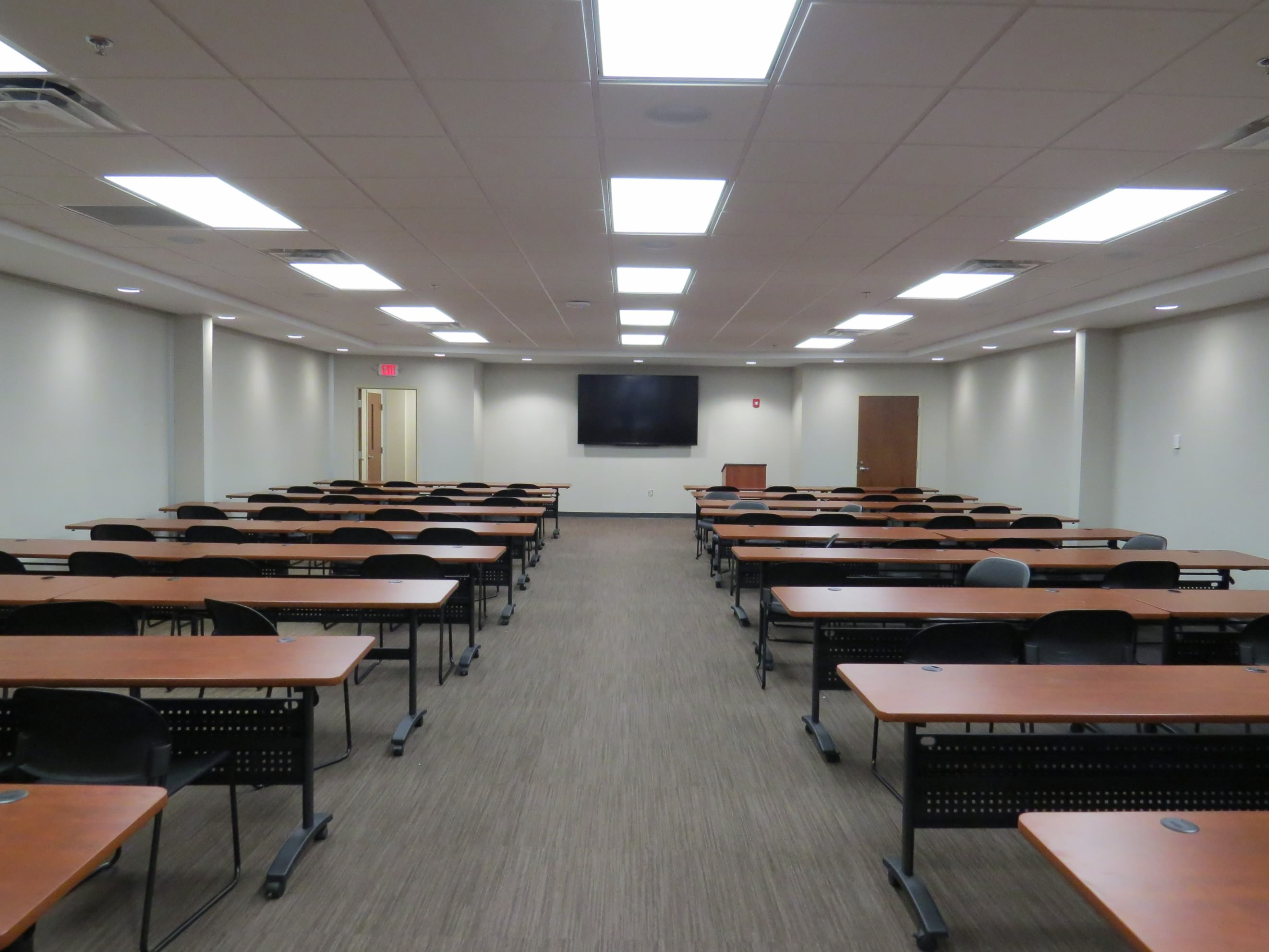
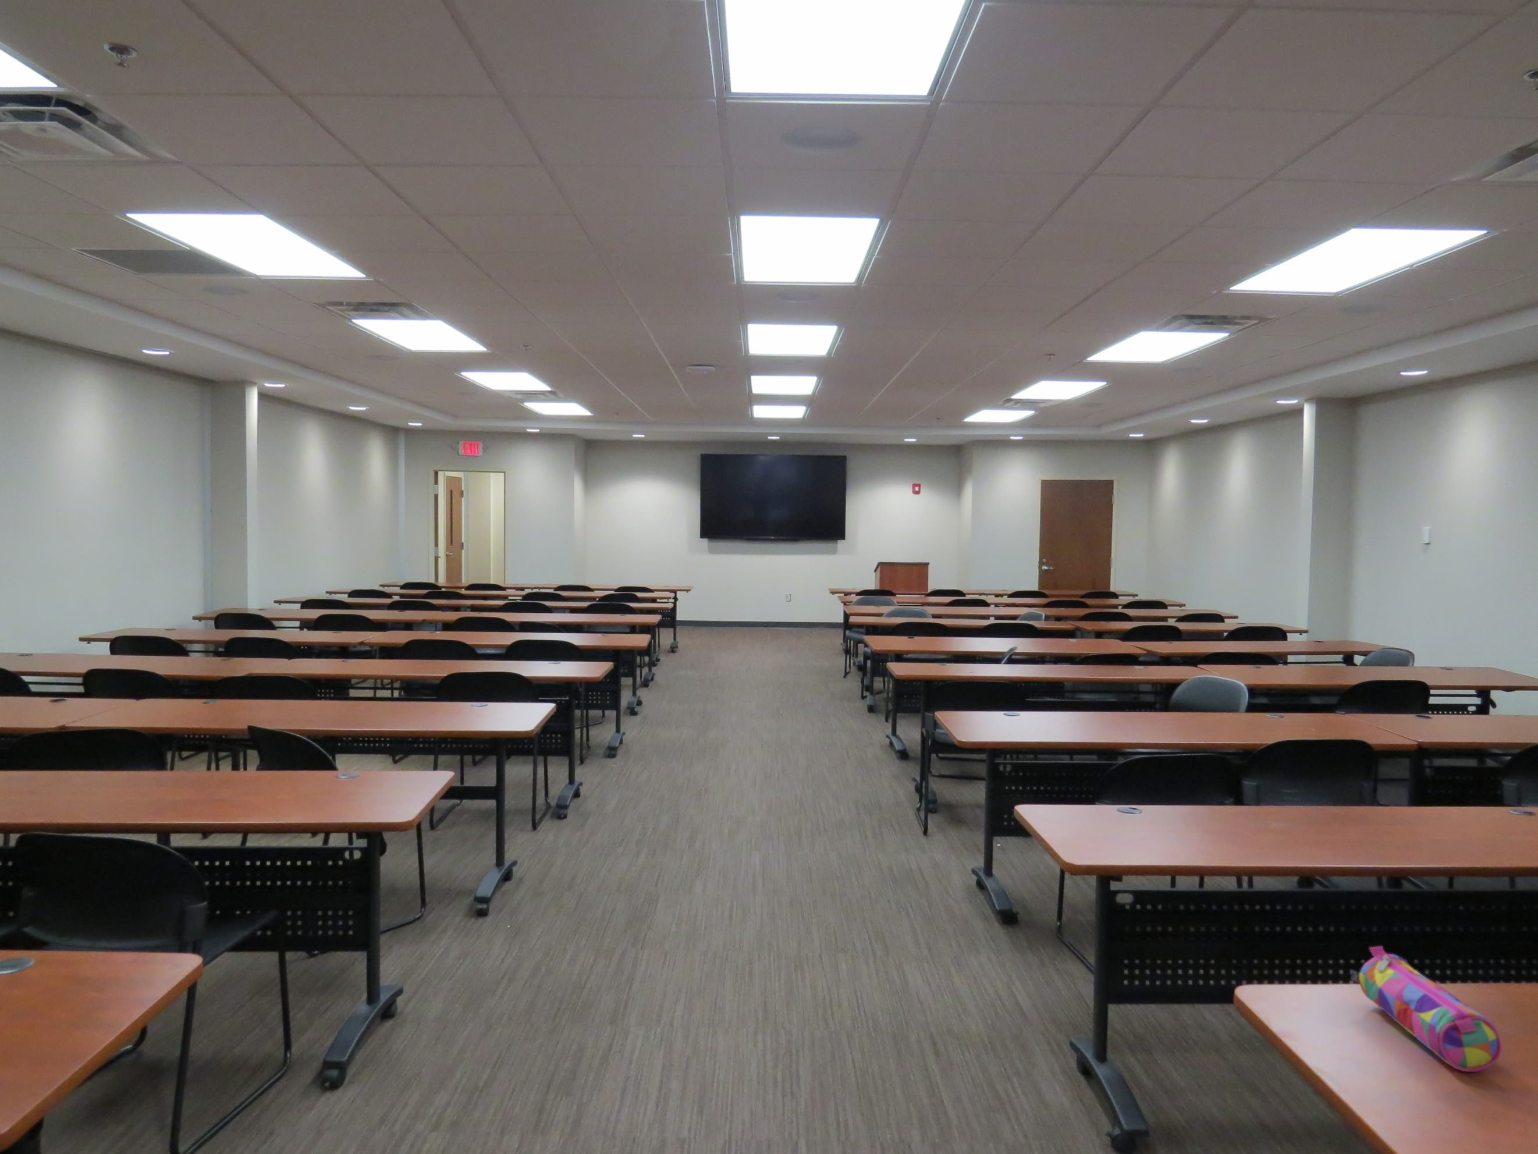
+ pencil case [1350,946,1502,1073]
